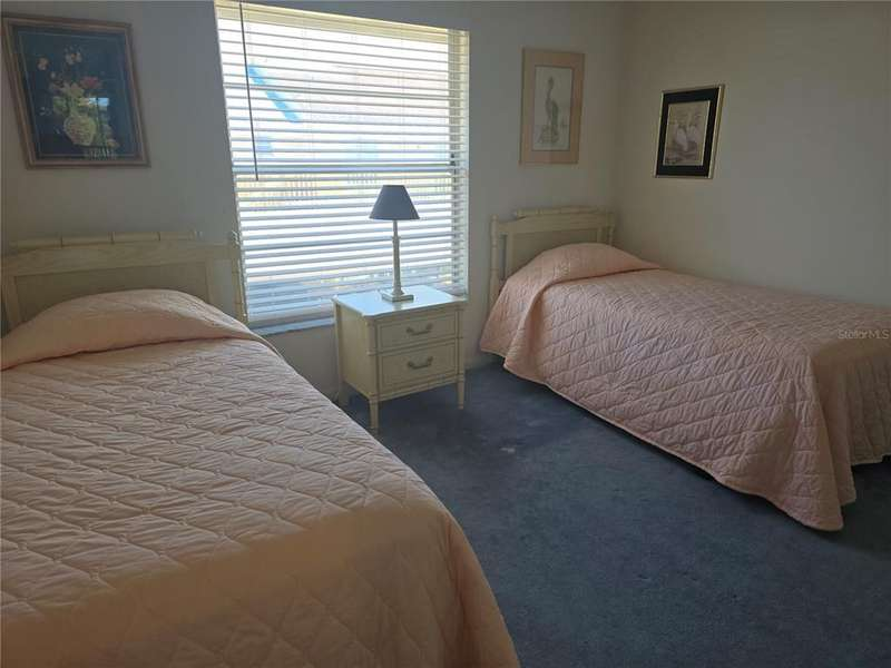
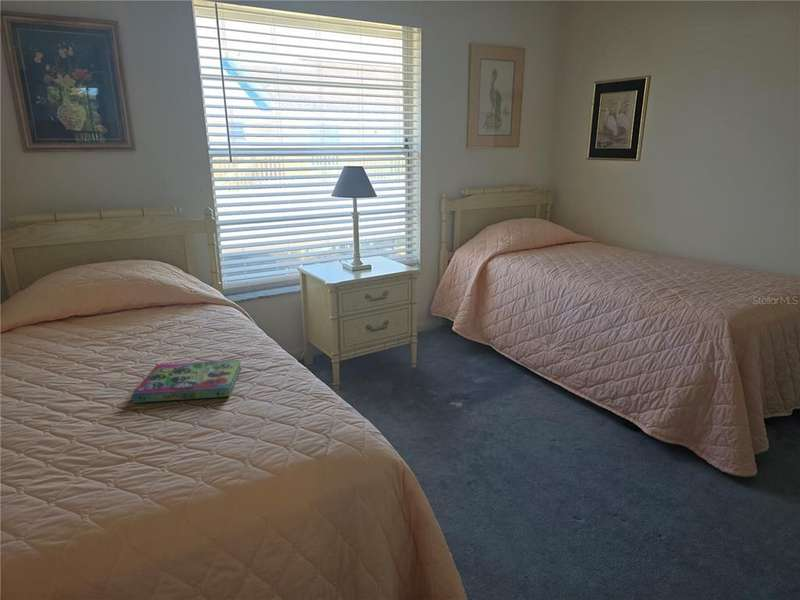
+ book [131,359,243,404]
